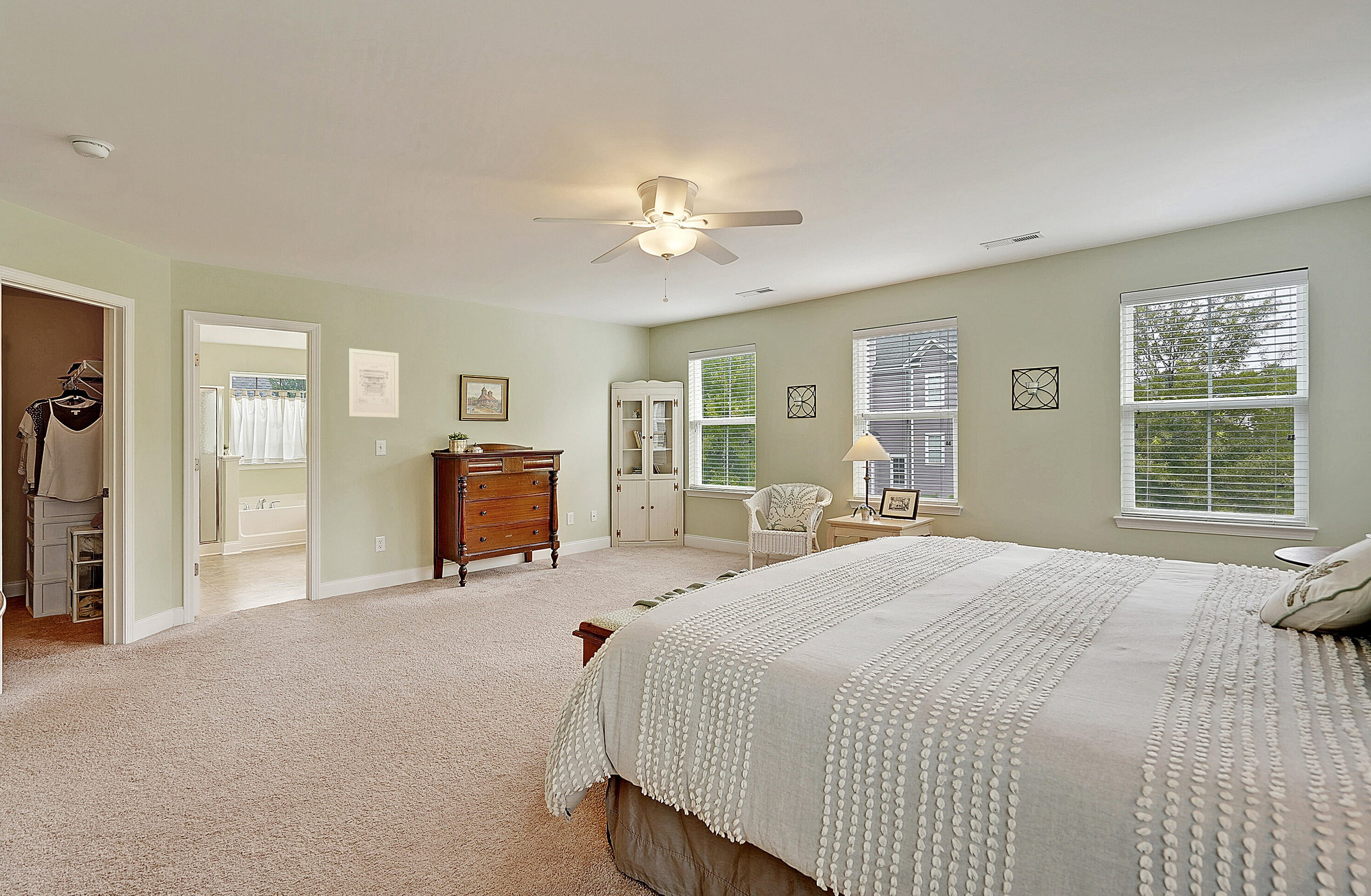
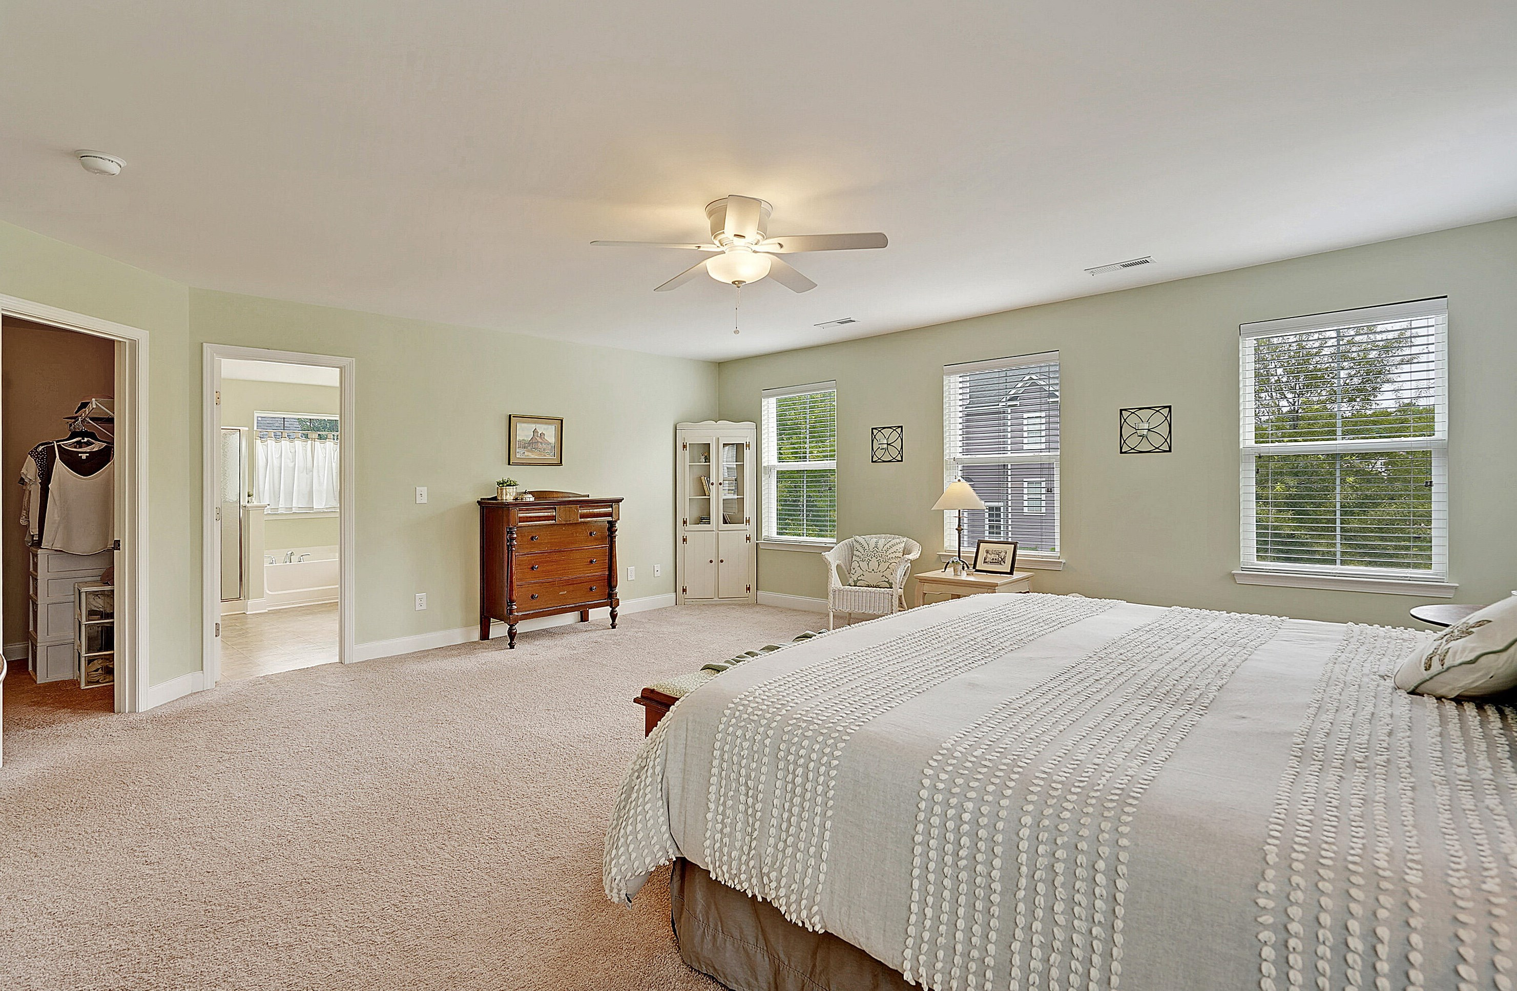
- wall art [348,348,399,418]
